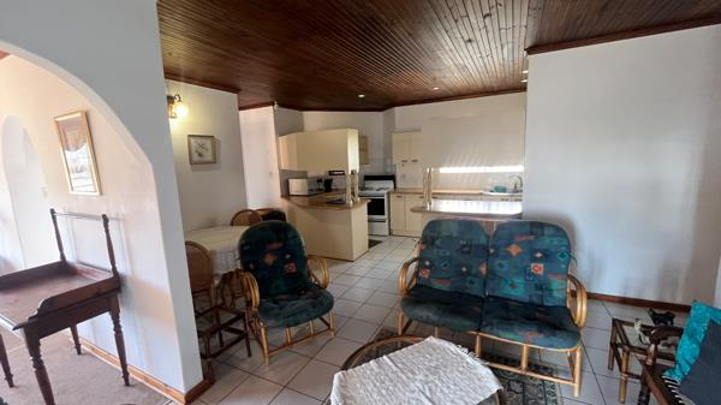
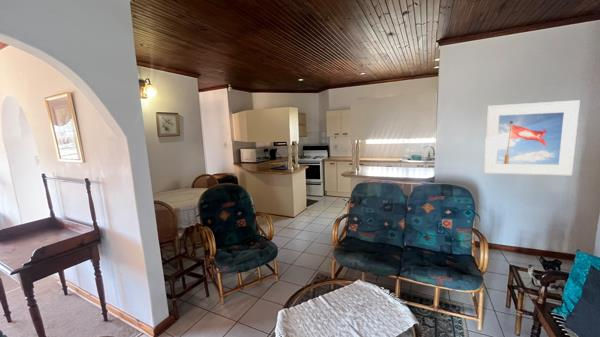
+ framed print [483,99,581,176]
